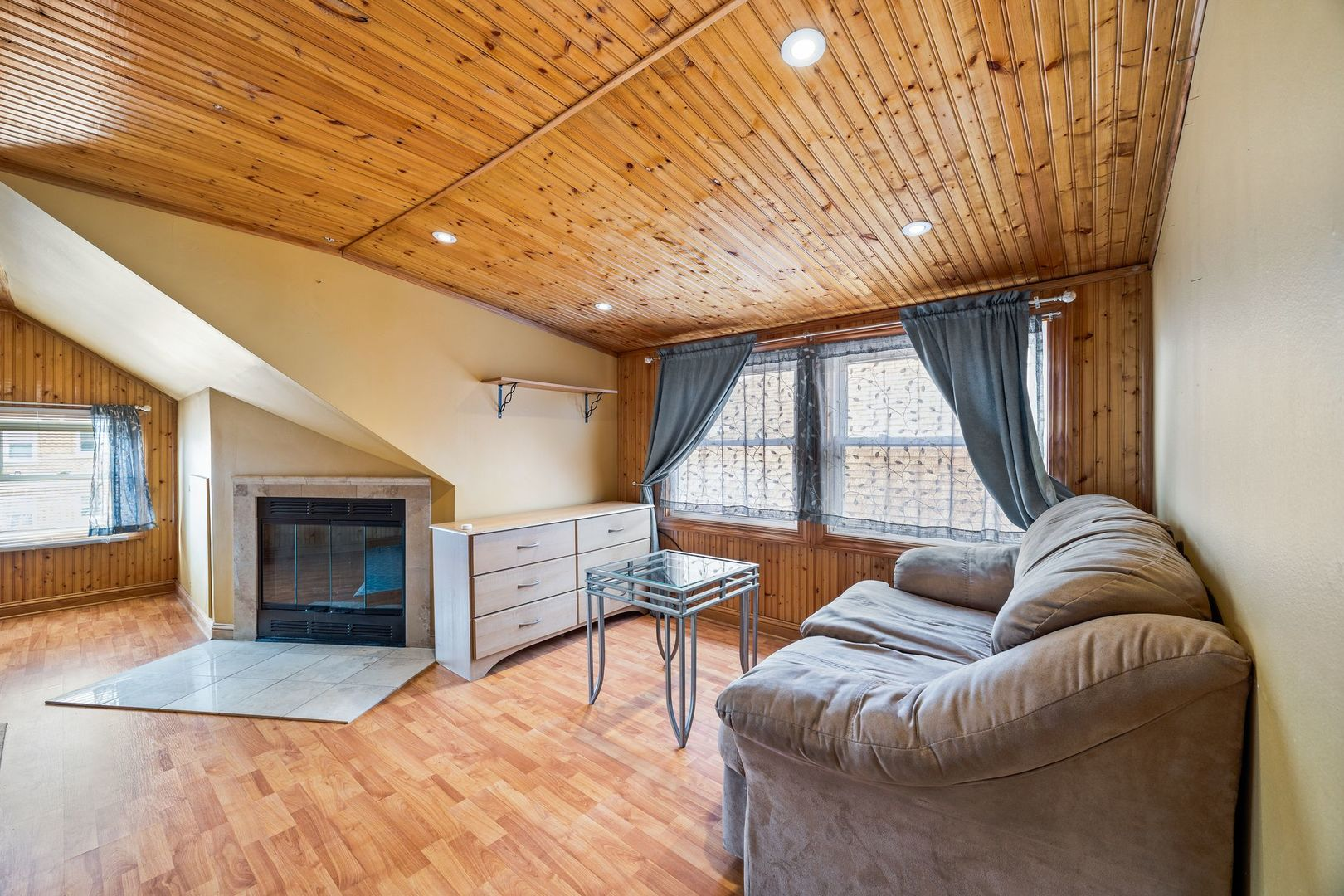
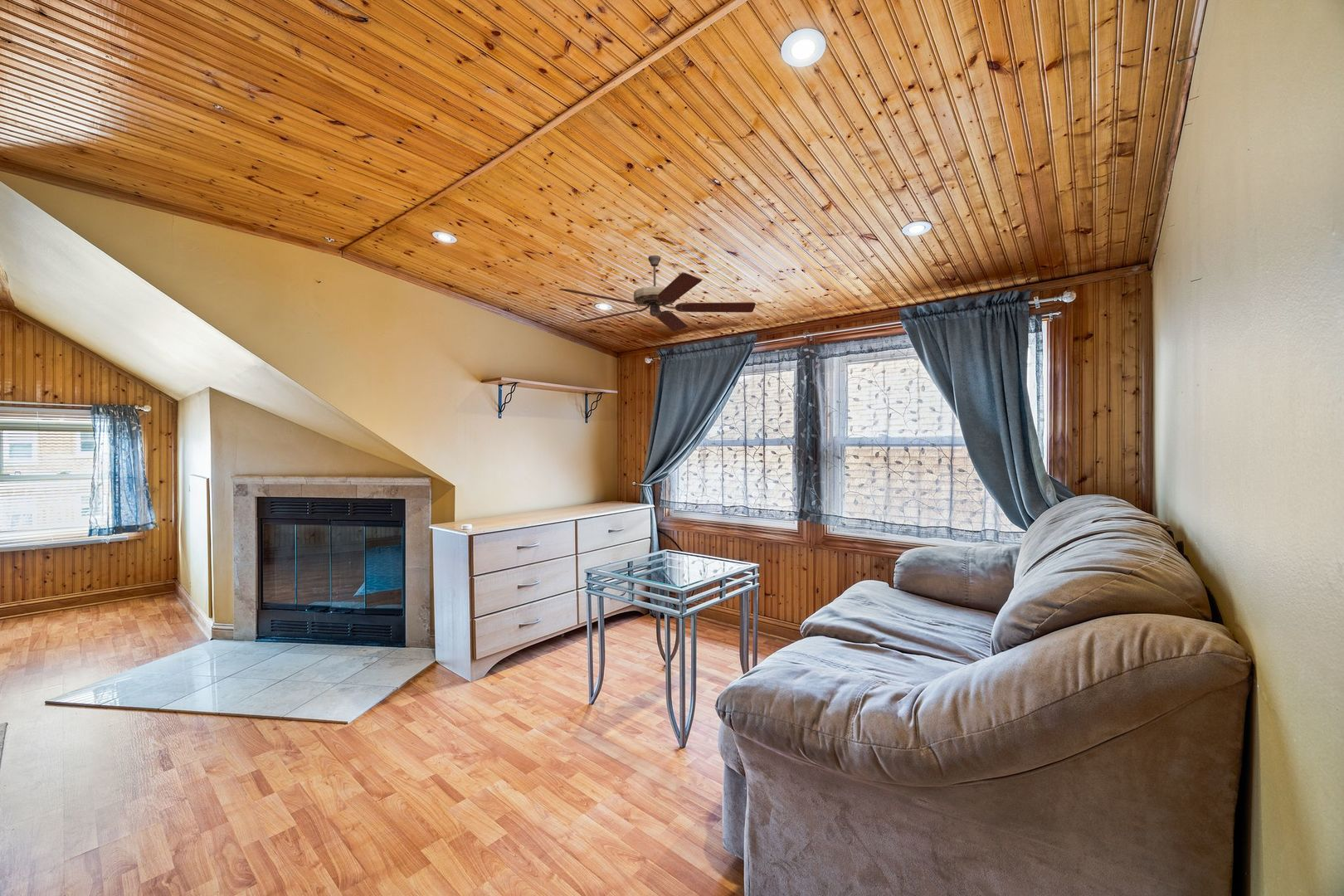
+ ceiling fan [558,255,757,332]
